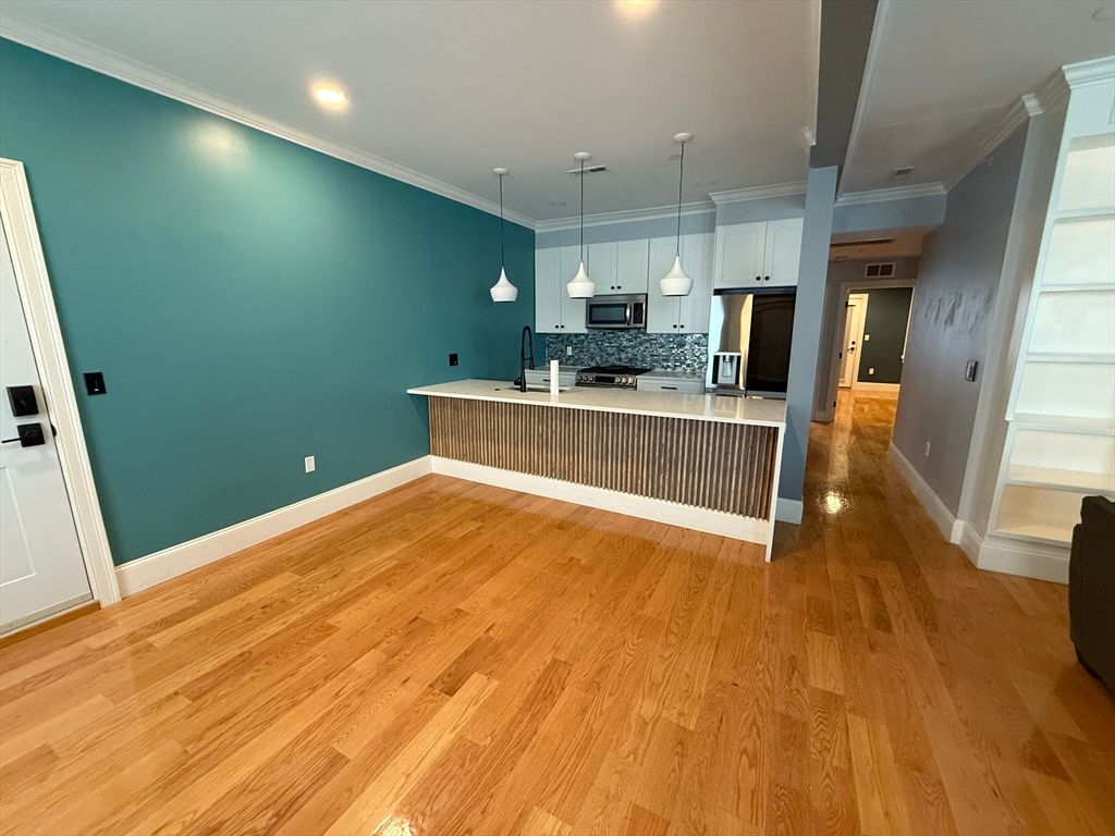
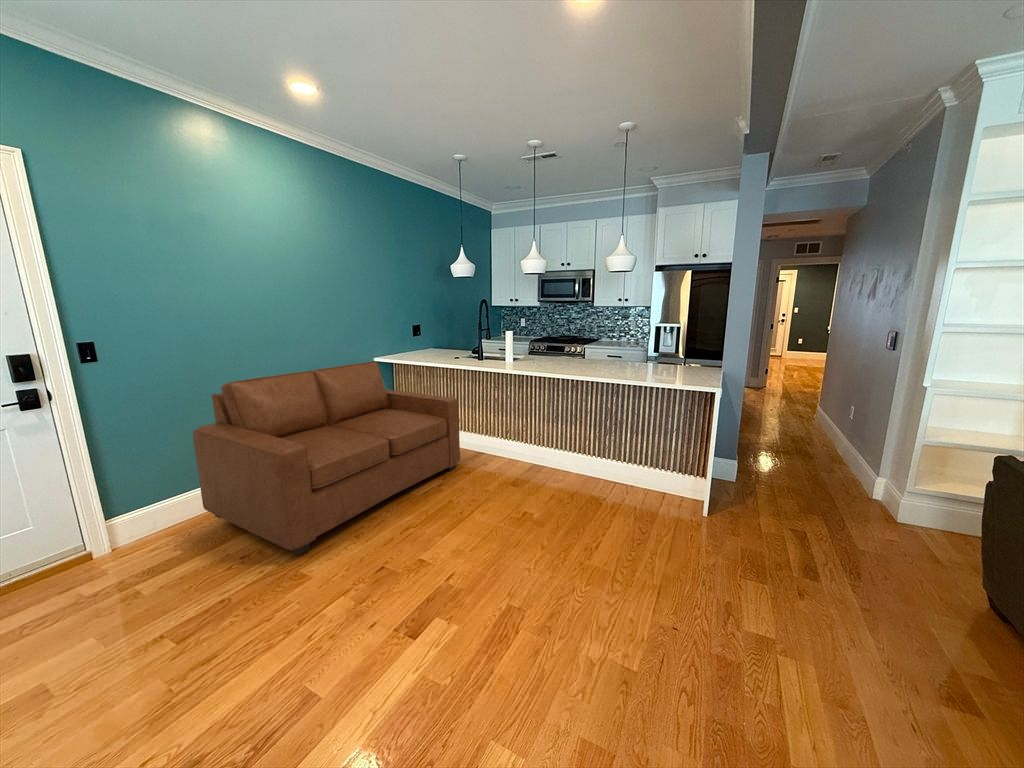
+ sofa [192,360,461,555]
